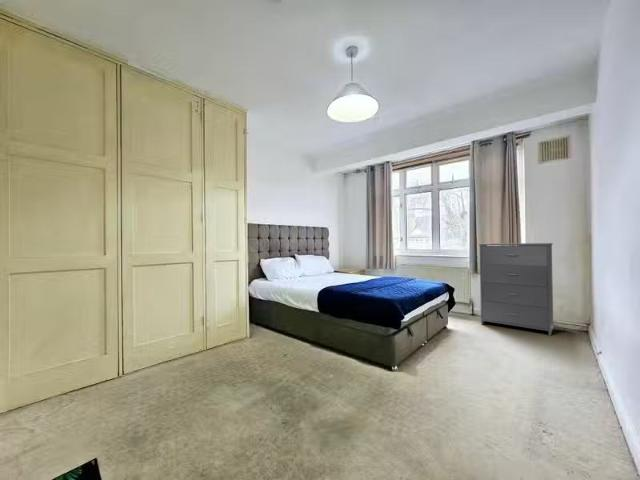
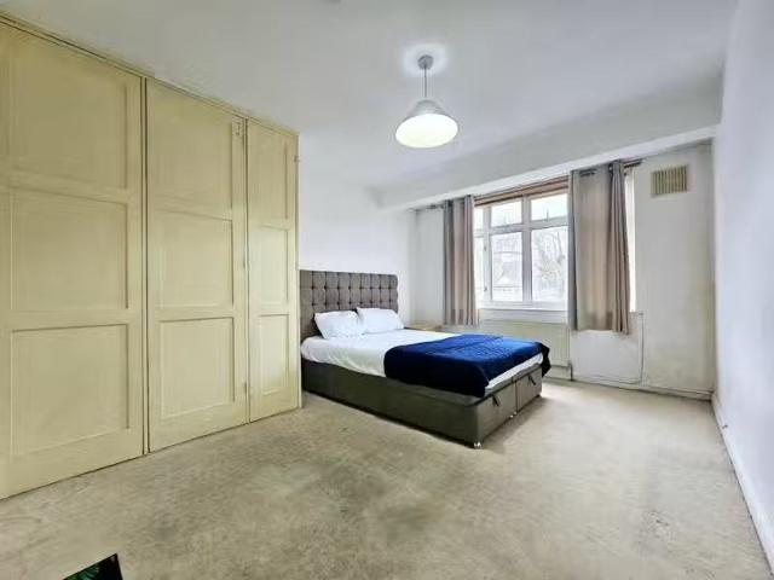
- dresser [478,242,554,337]
